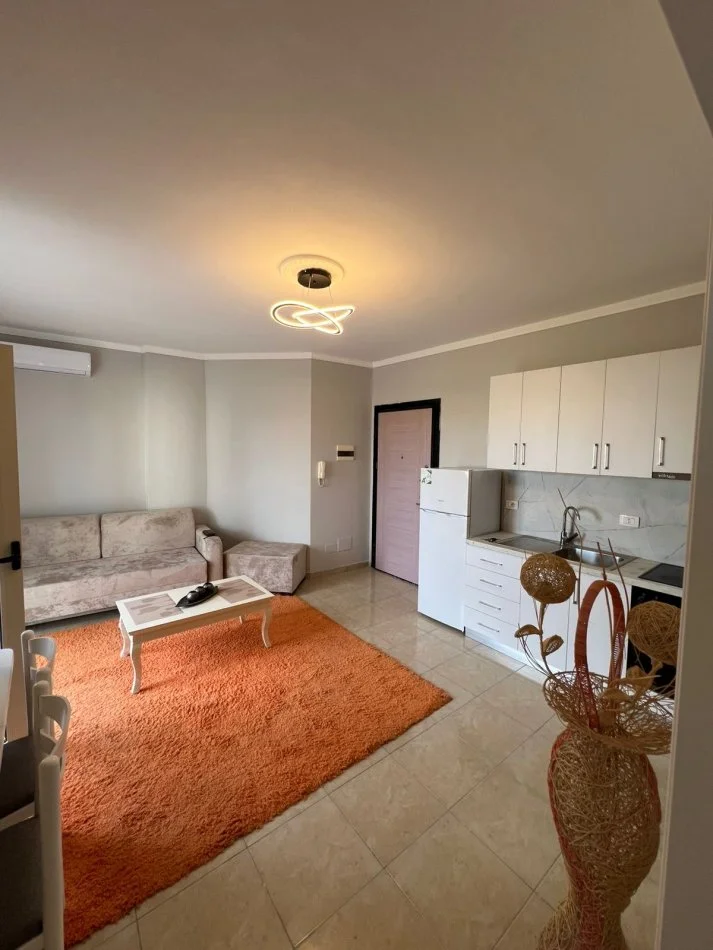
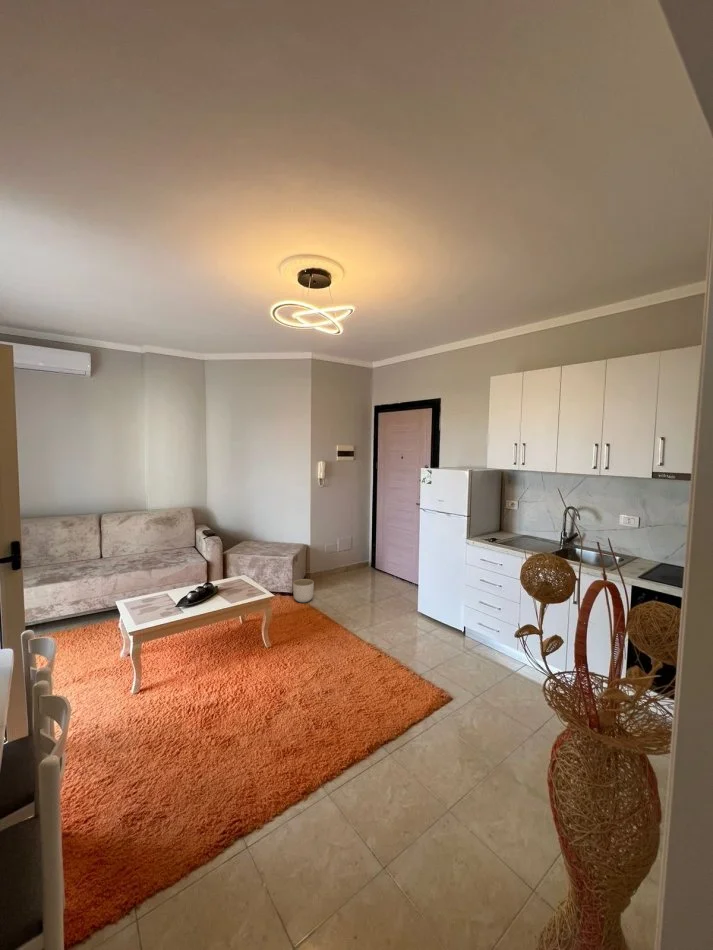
+ planter [292,578,315,603]
